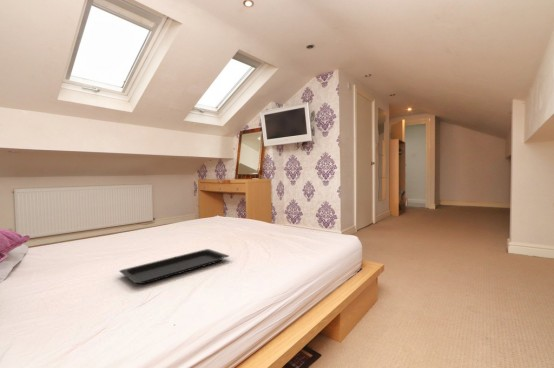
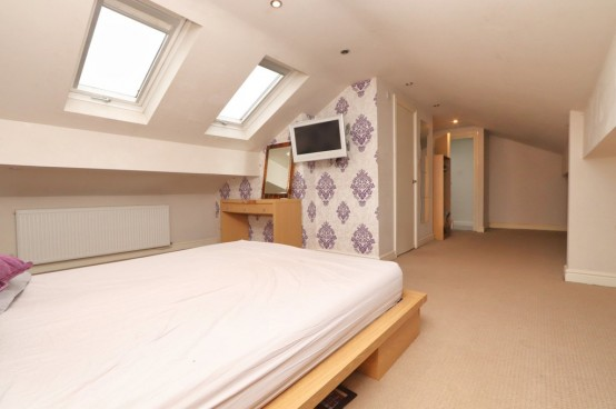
- serving tray [118,248,230,285]
